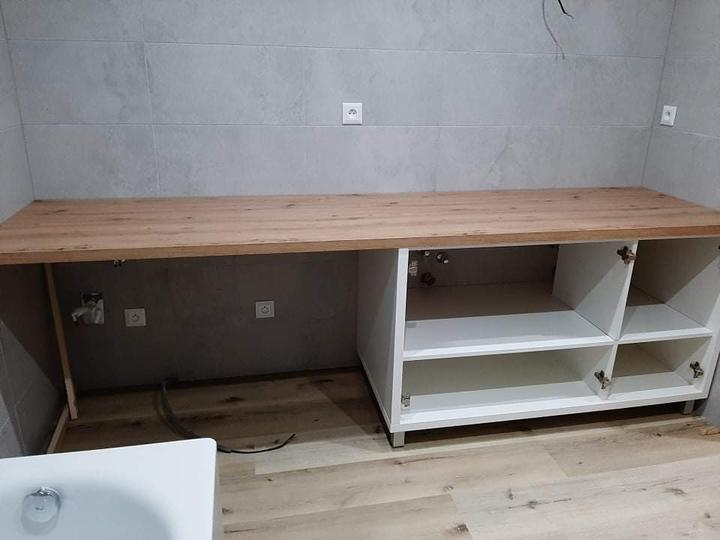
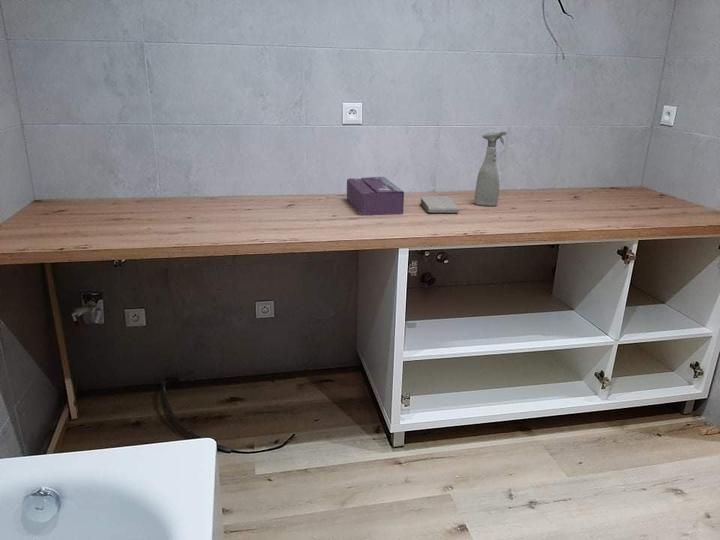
+ washcloth [420,195,460,214]
+ tissue box [346,176,405,217]
+ spray bottle [473,130,507,207]
